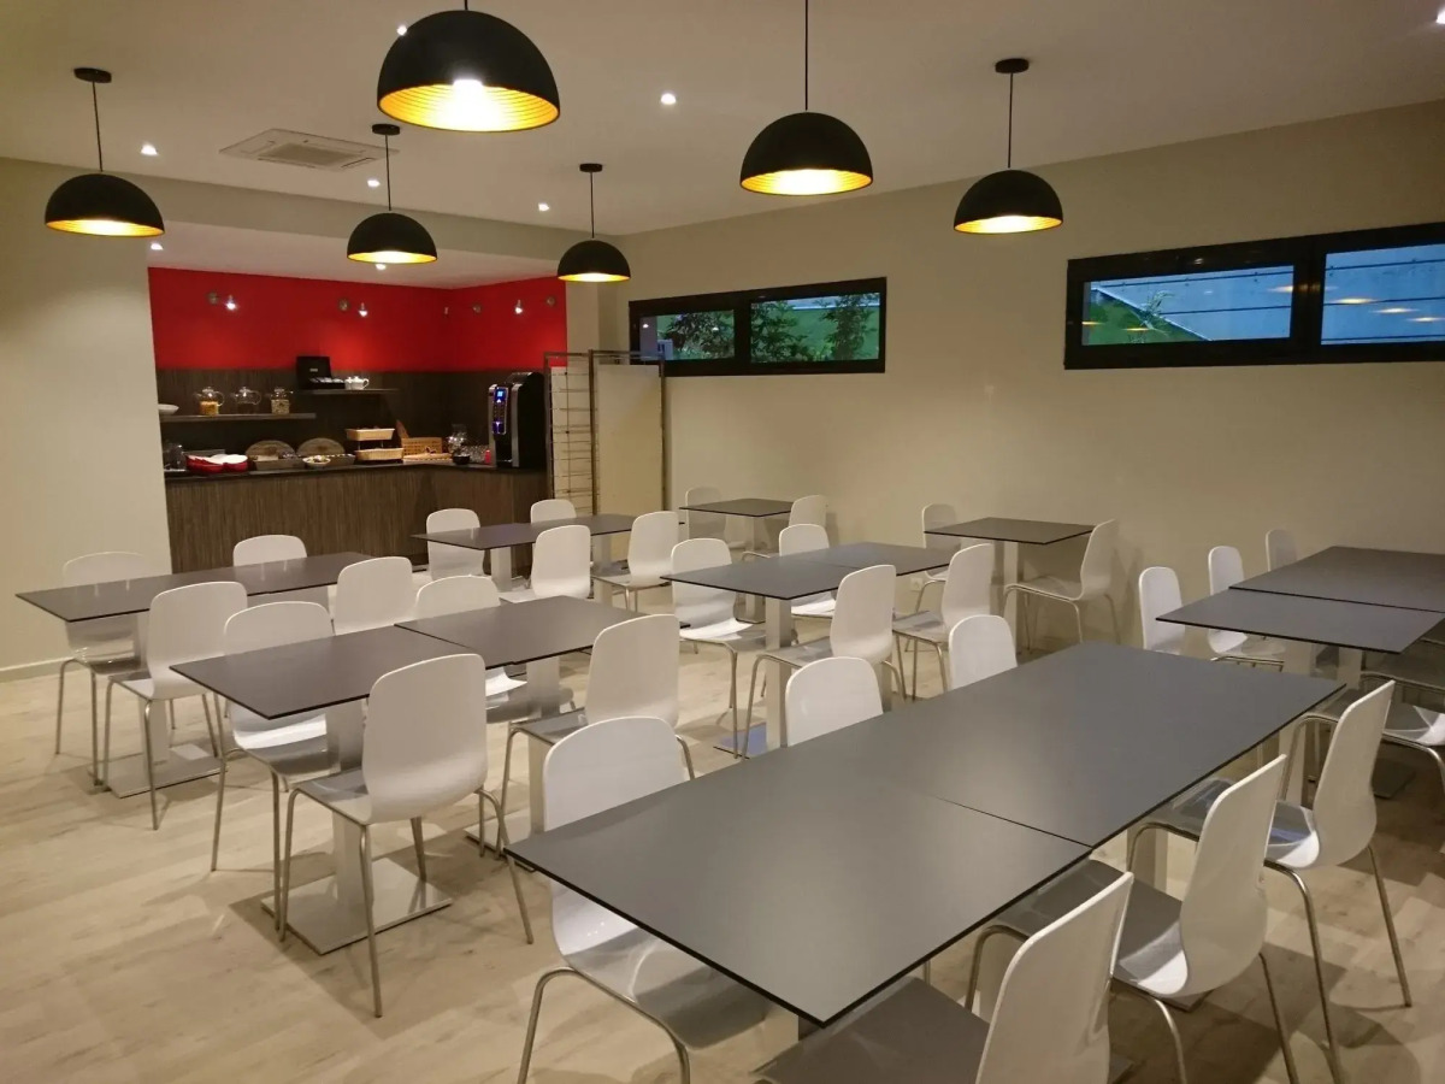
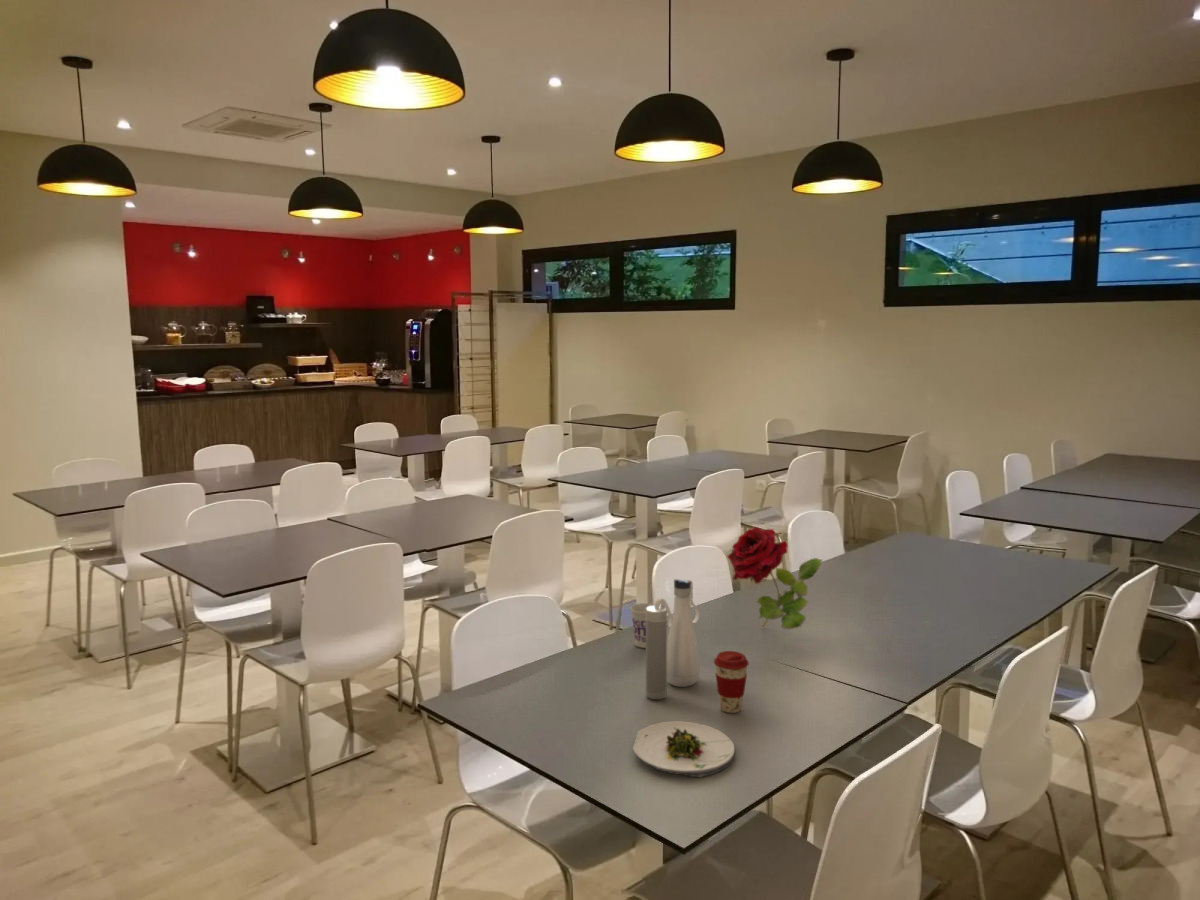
+ cup [629,602,655,649]
+ water bottle [645,579,701,700]
+ flower [726,526,824,630]
+ salad plate [632,720,736,778]
+ coffee cup [713,650,750,714]
